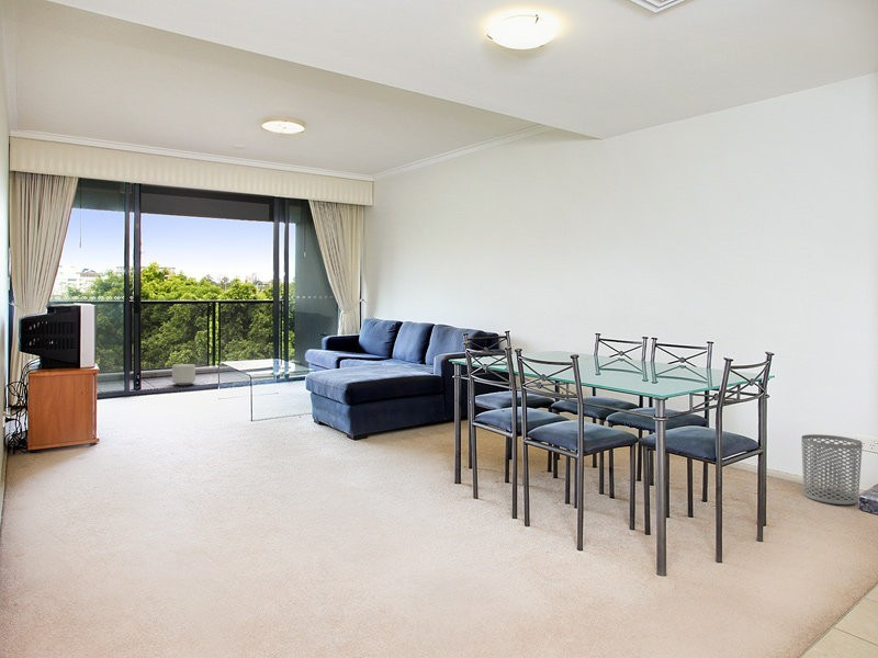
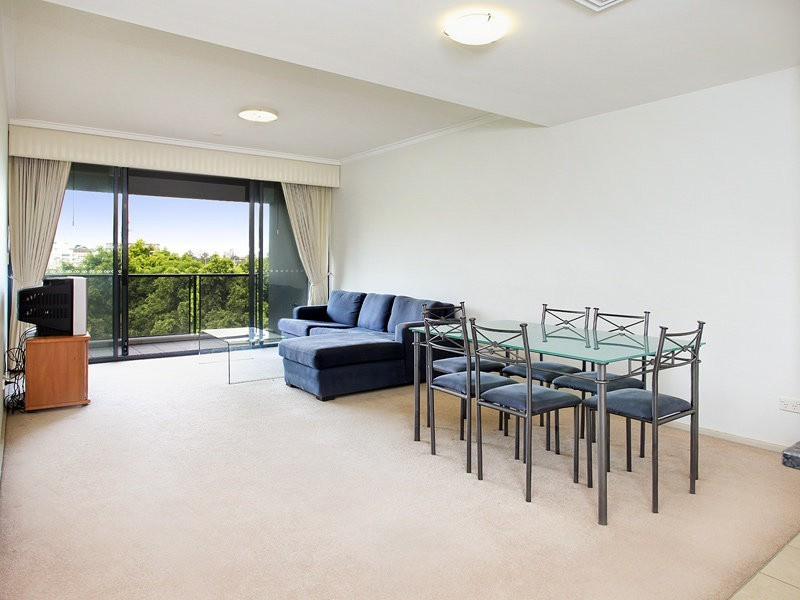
- planter [171,363,196,387]
- waste bin [800,433,864,506]
